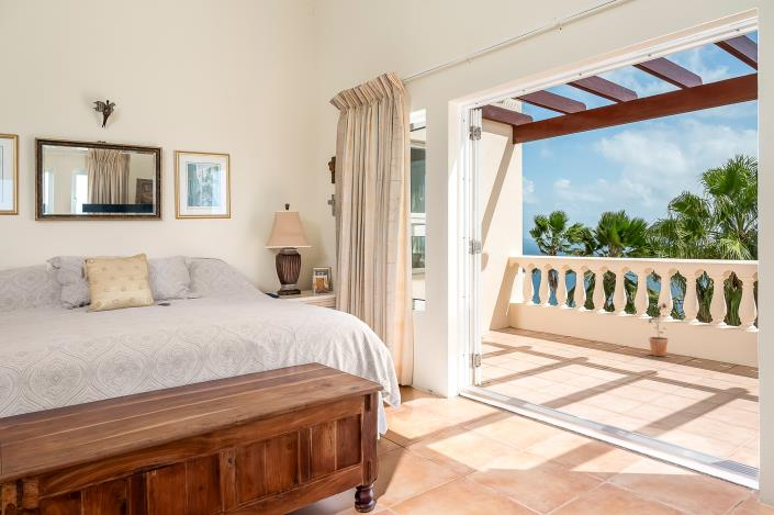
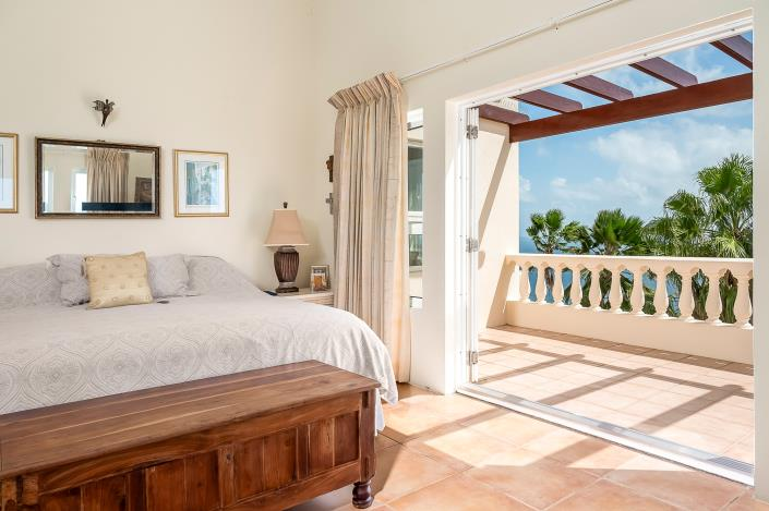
- potted plant [648,302,670,357]
